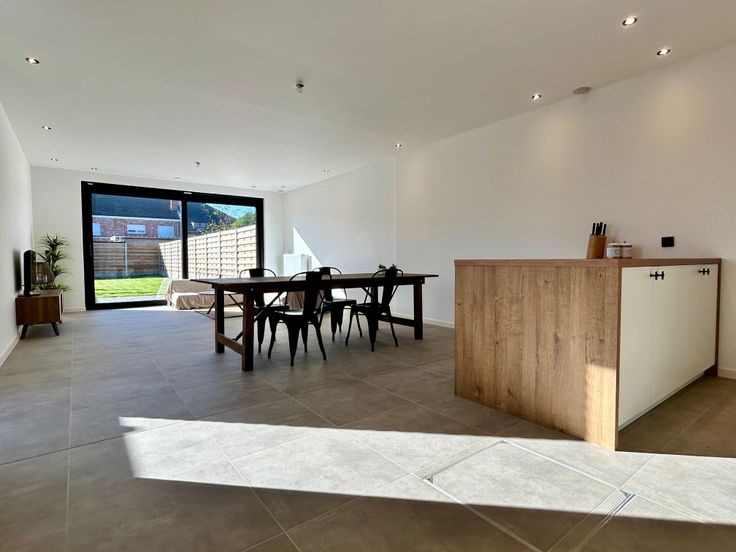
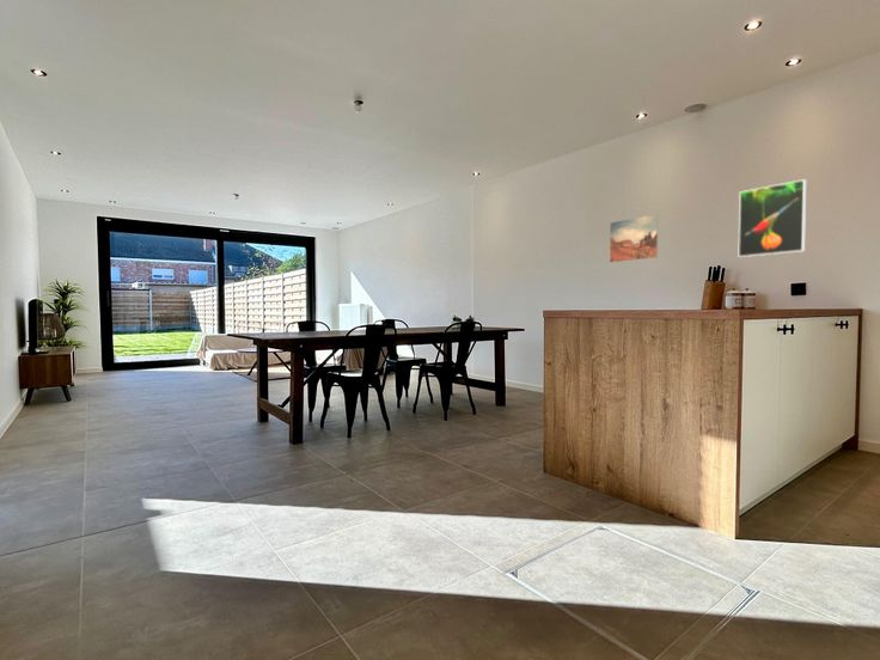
+ wall art [609,213,659,263]
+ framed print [738,178,807,258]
